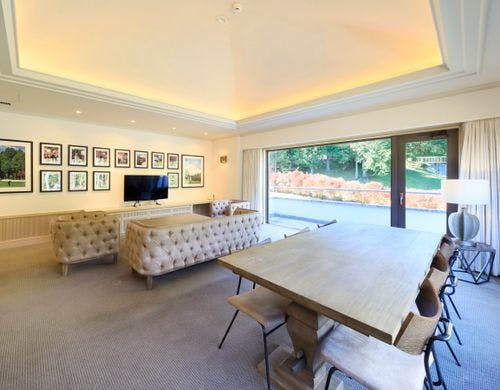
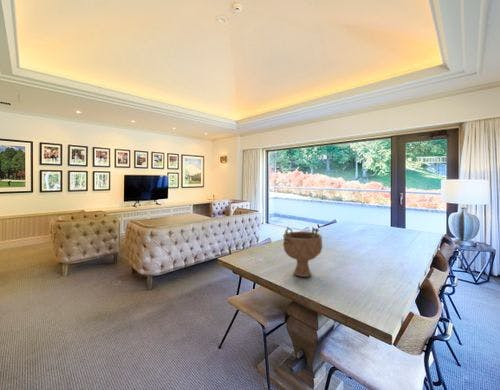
+ decorative bowl [282,226,323,278]
